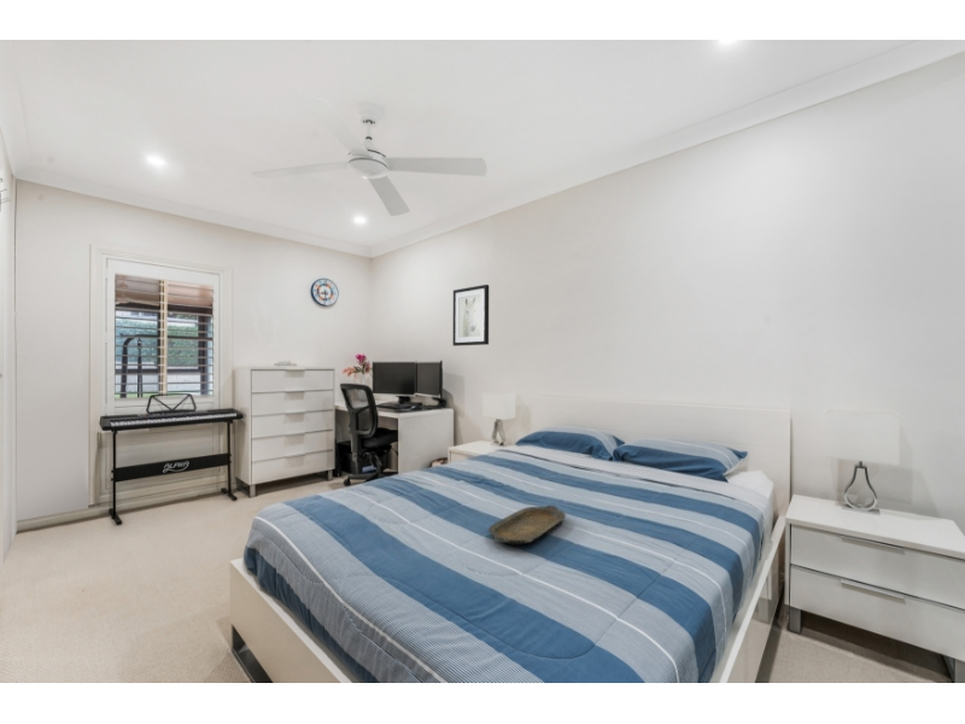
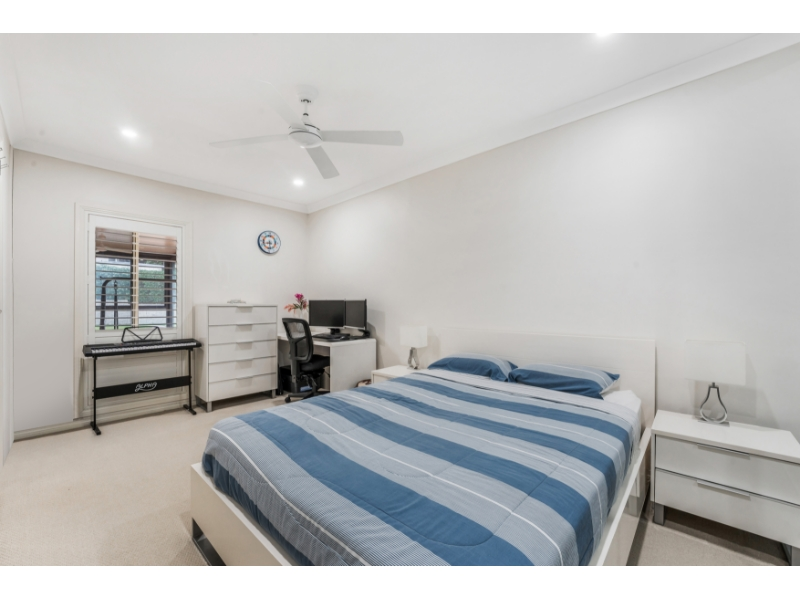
- serving tray [487,504,567,545]
- wall art [452,284,490,348]
